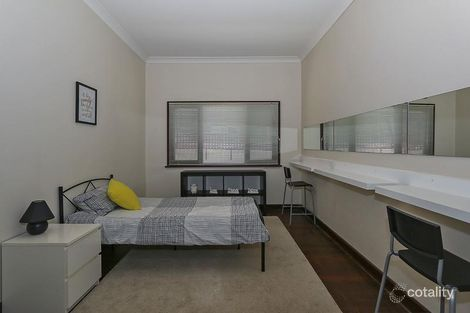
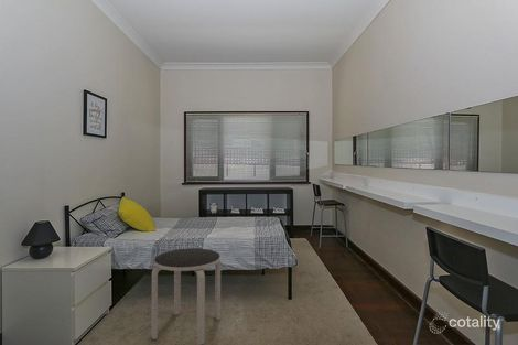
+ side table [151,247,222,345]
